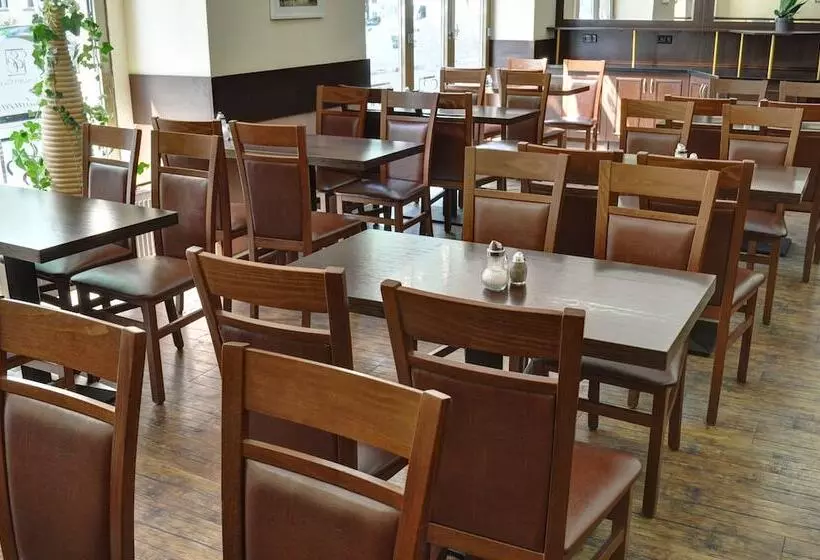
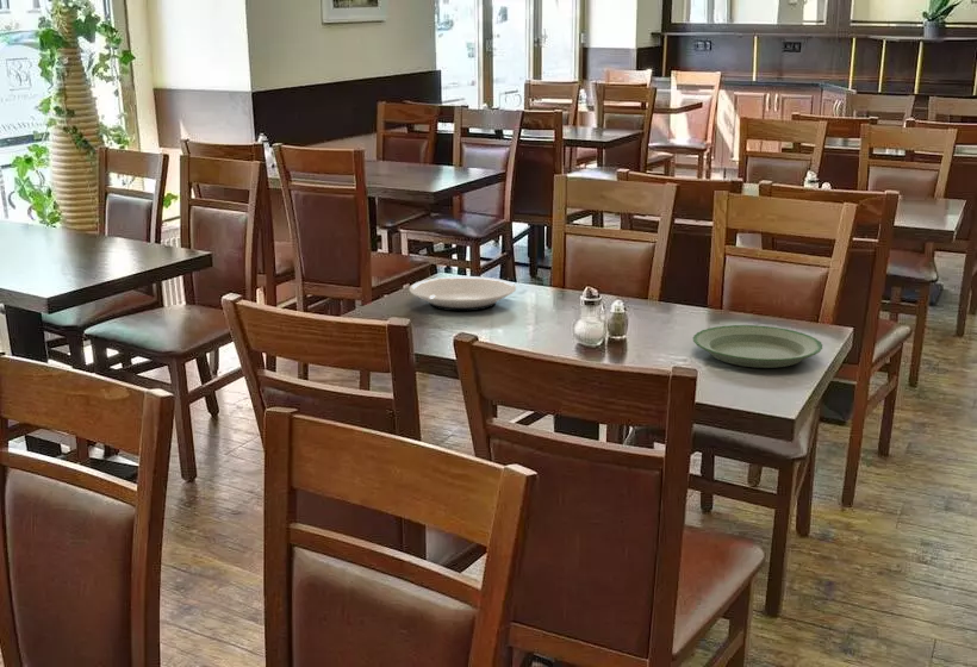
+ plate [409,275,517,312]
+ plate [692,324,823,369]
